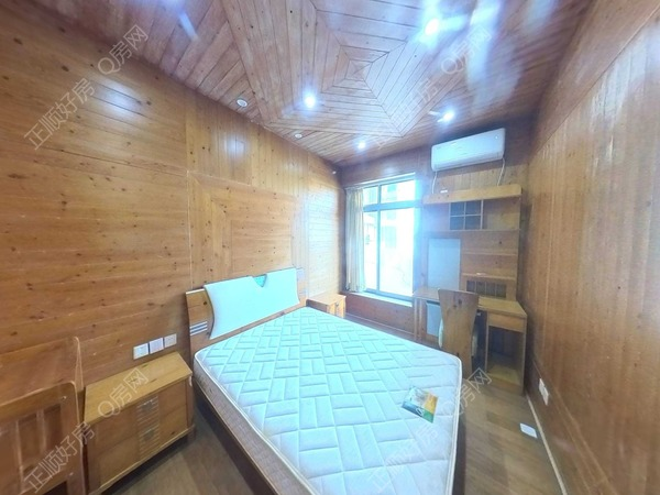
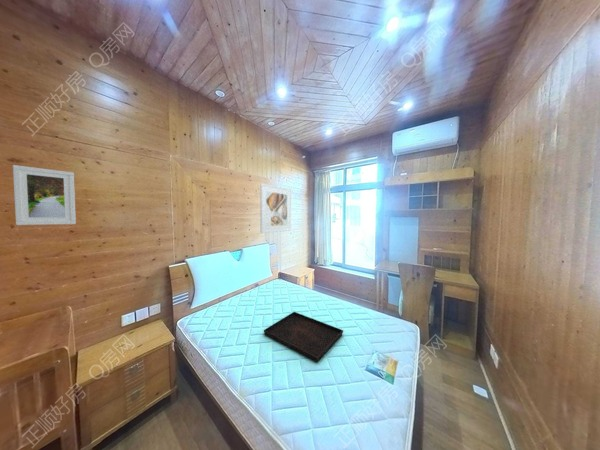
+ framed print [12,164,77,226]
+ serving tray [263,311,344,363]
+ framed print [260,182,292,234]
